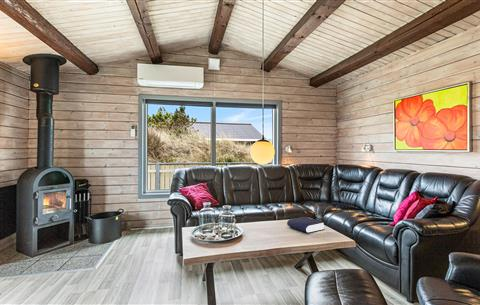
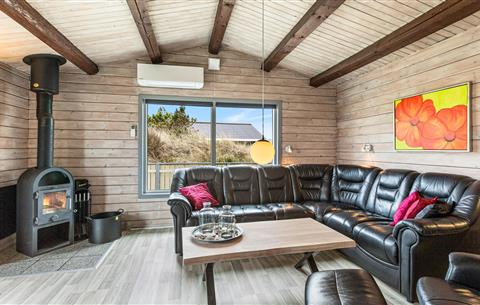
- book [286,216,326,234]
